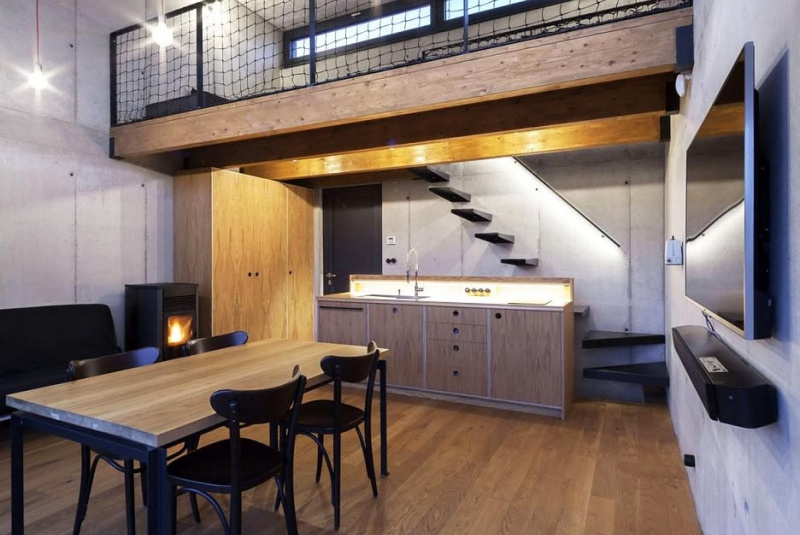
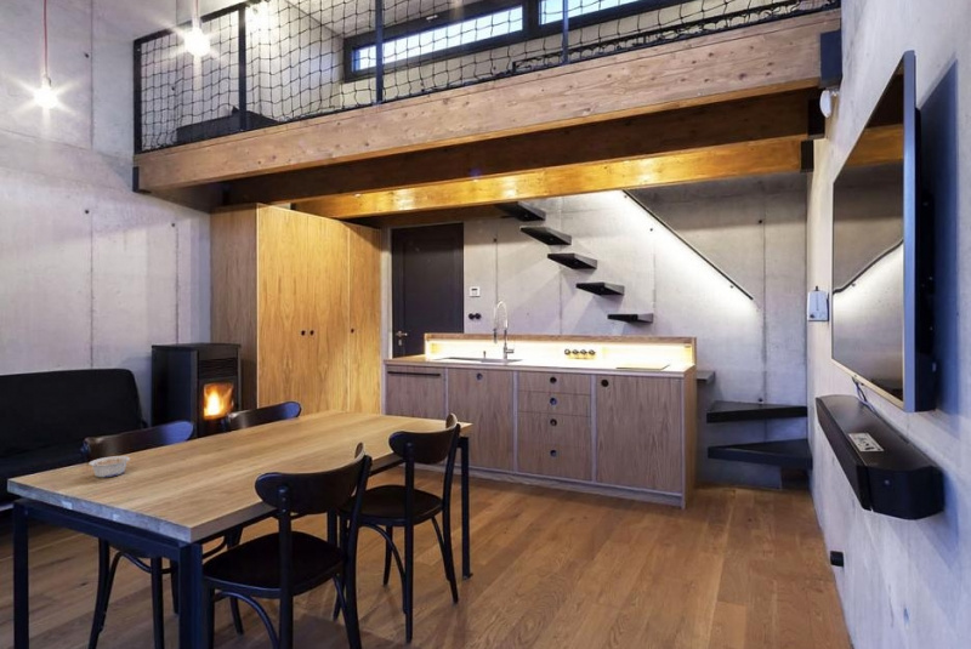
+ legume [87,455,131,478]
